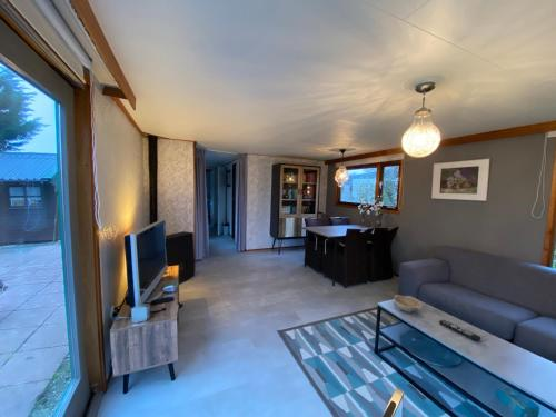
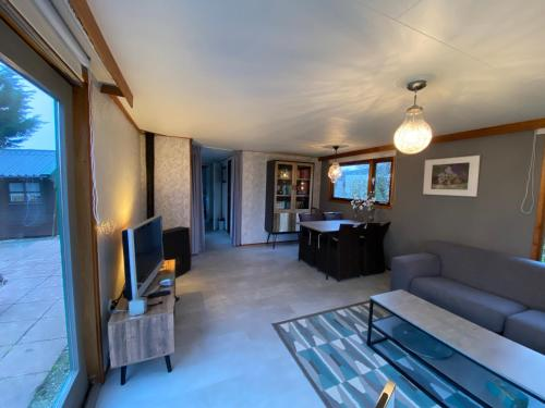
- decorative bowl [393,294,424,314]
- remote control [438,319,483,342]
